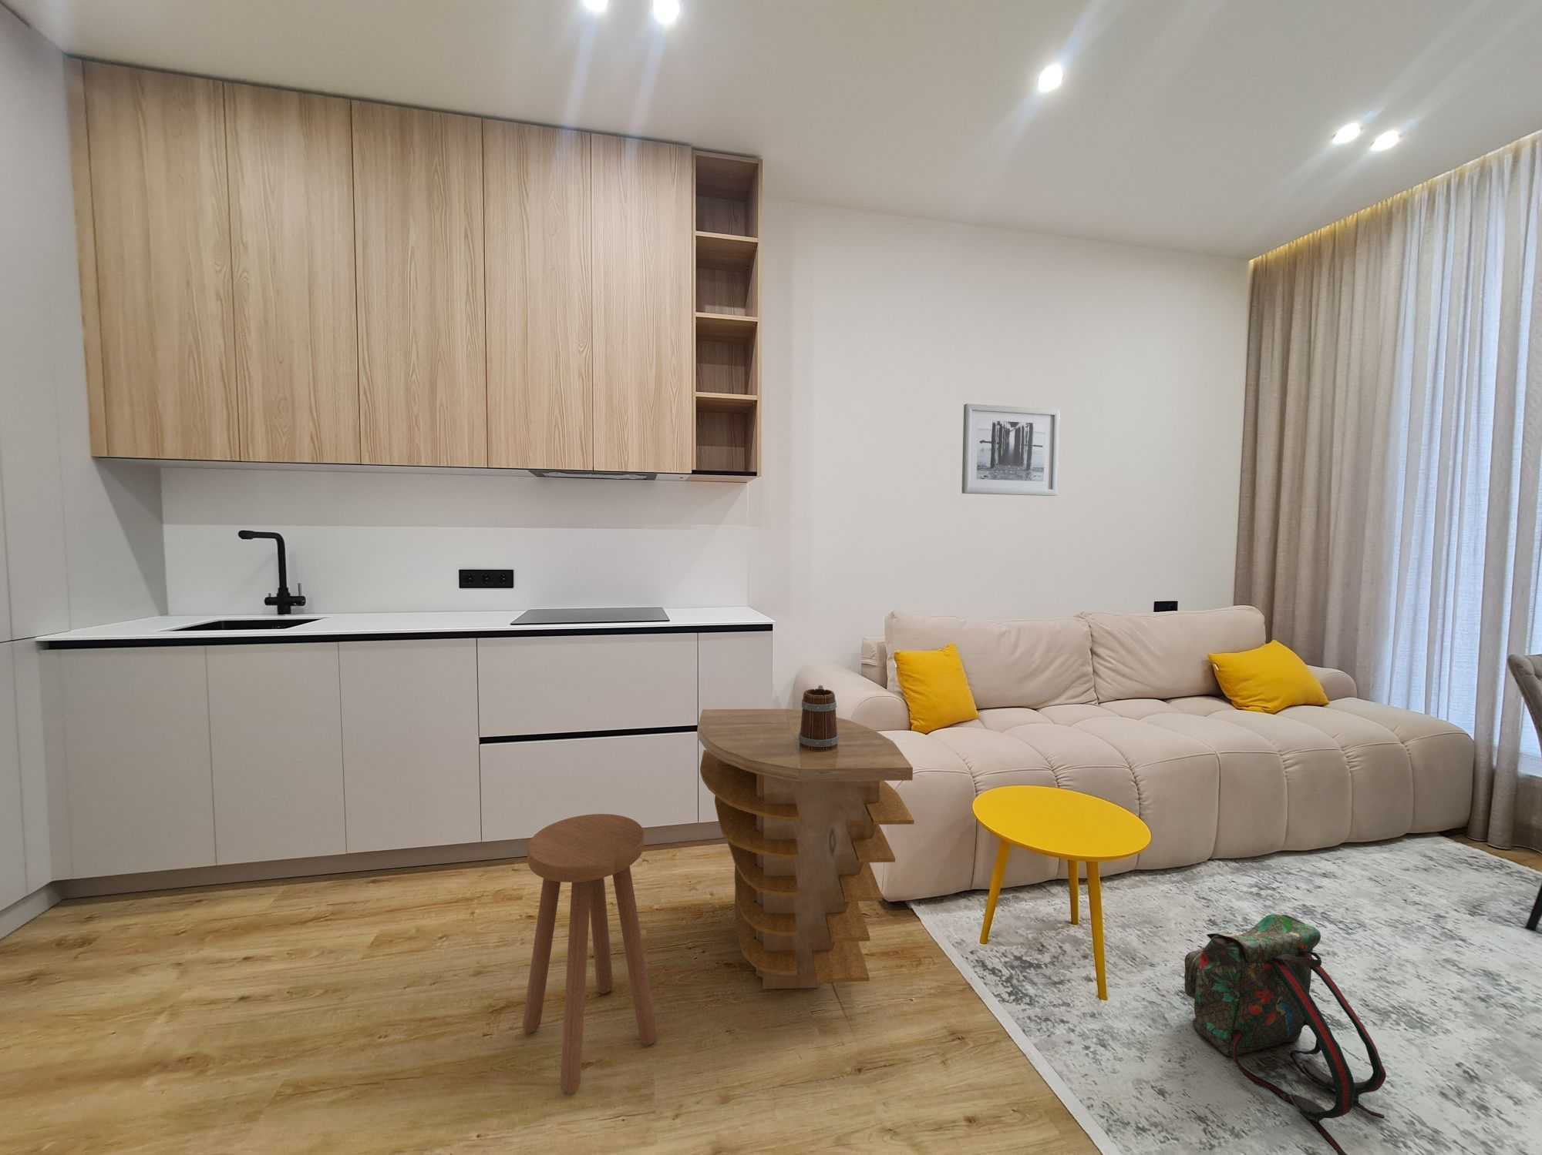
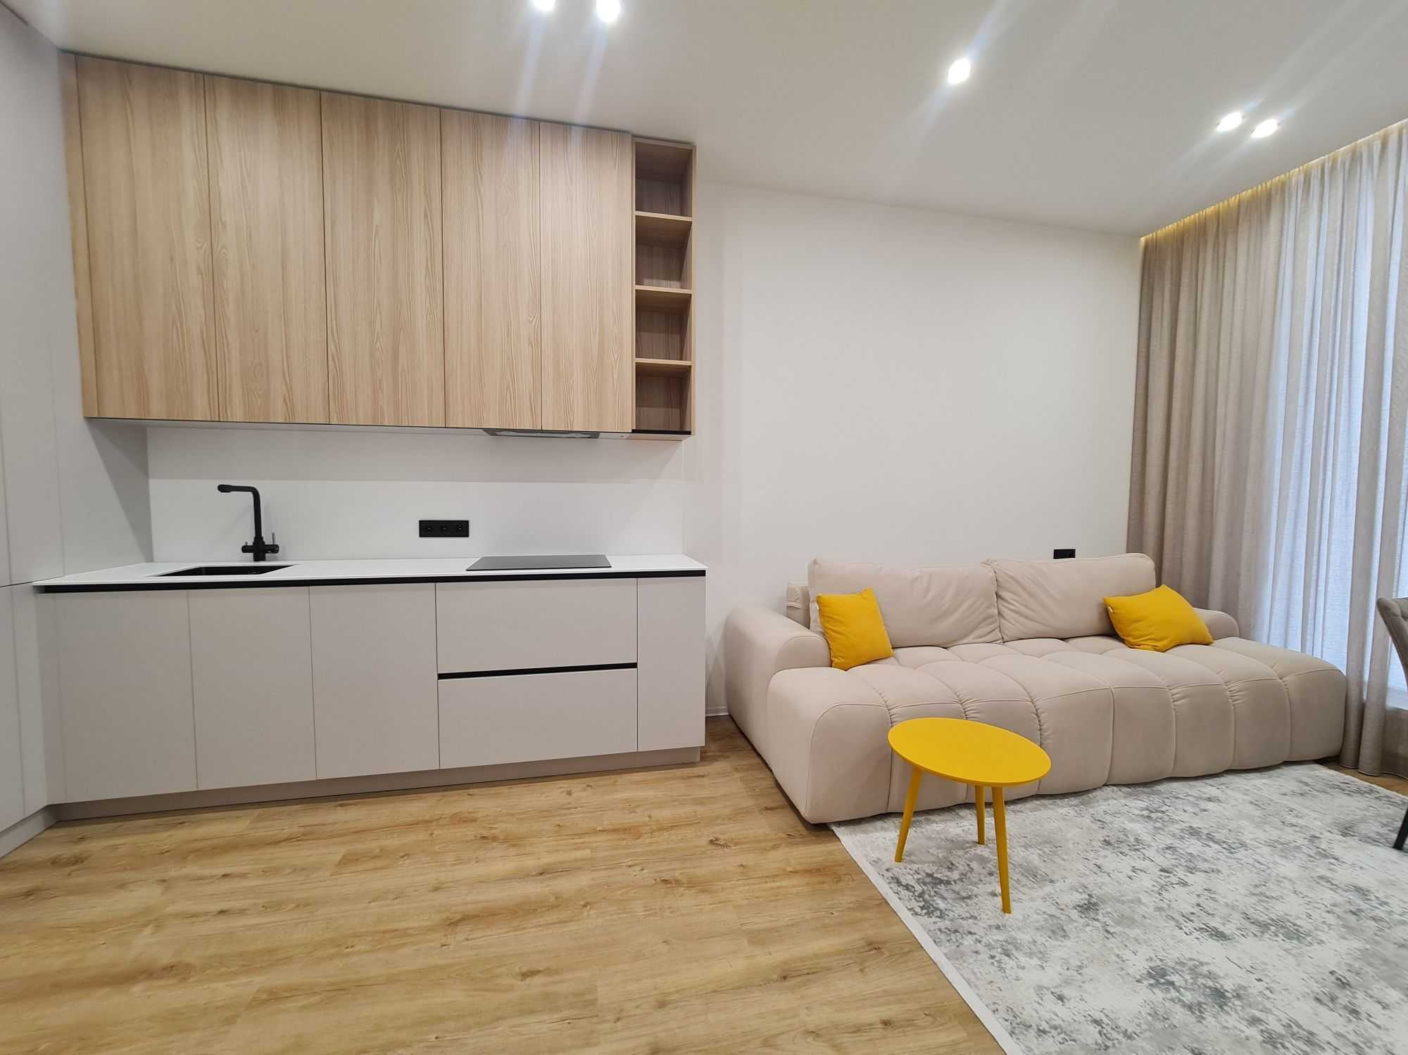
- side table [697,709,915,990]
- mug [799,684,839,751]
- backpack [1184,914,1387,1155]
- wall art [960,403,1061,496]
- stool [522,813,658,1096]
